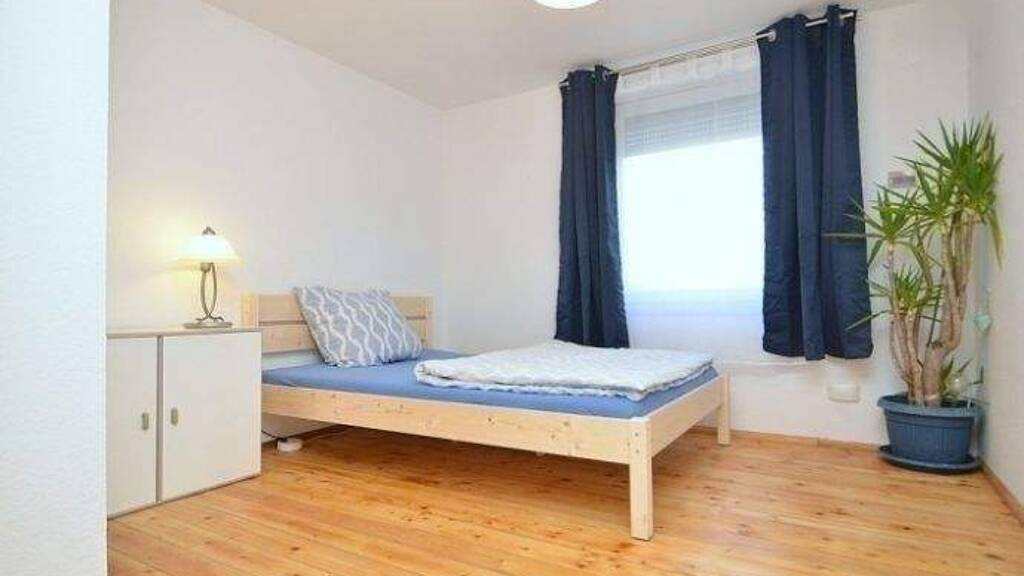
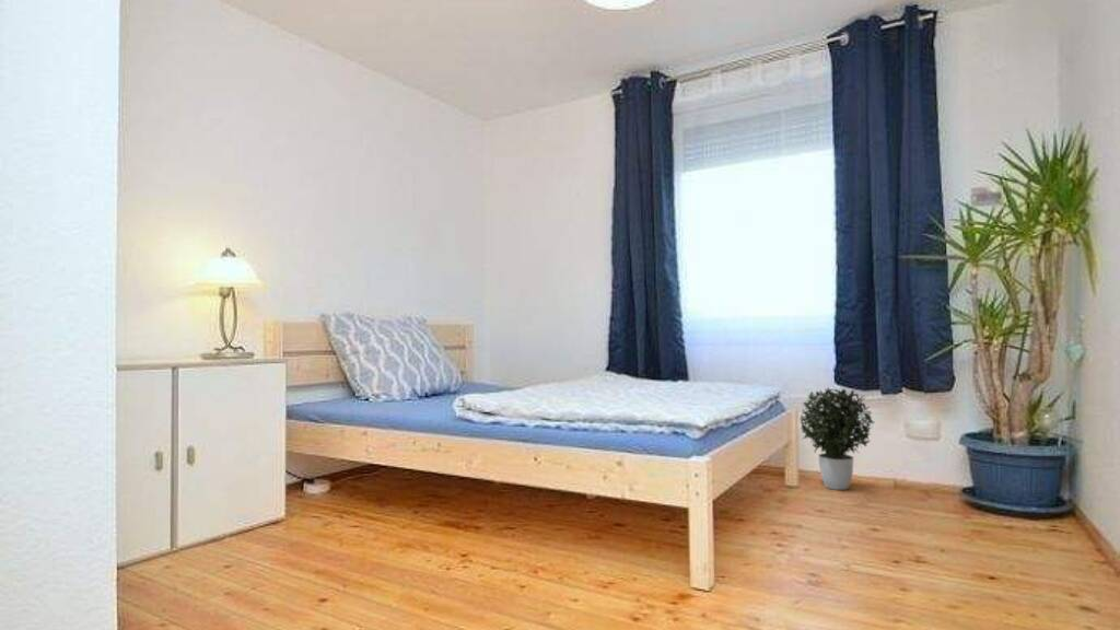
+ potted plant [798,386,876,491]
